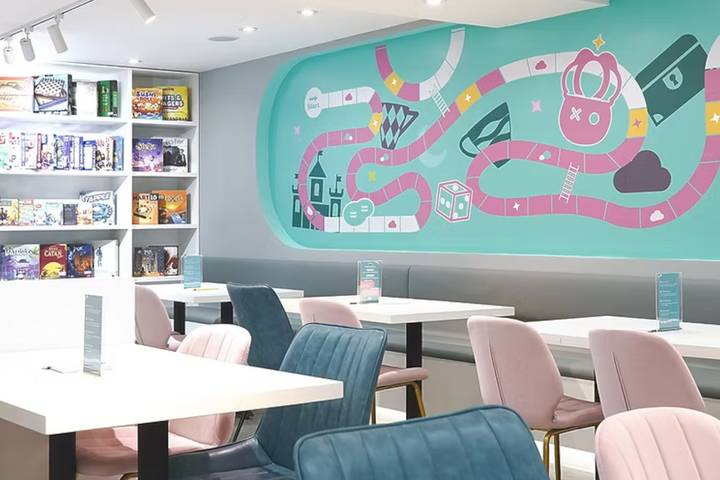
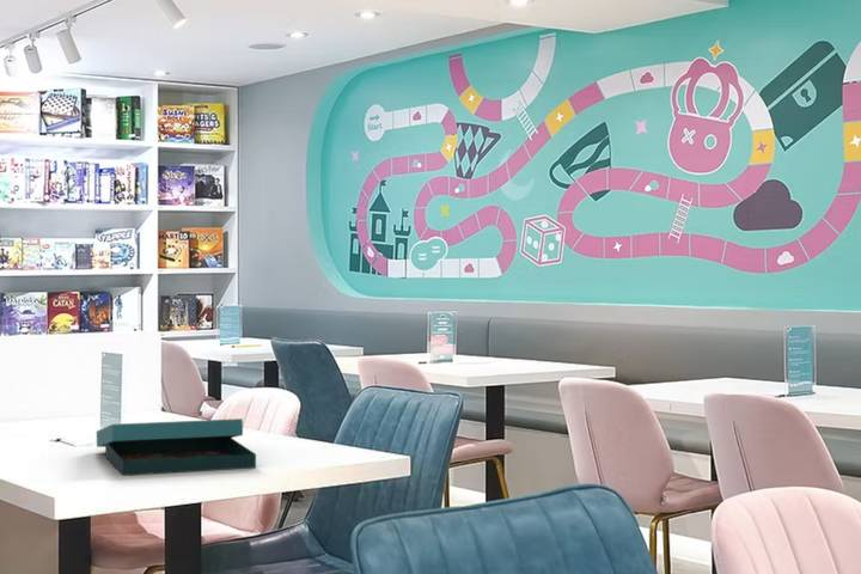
+ board game [96,417,257,477]
